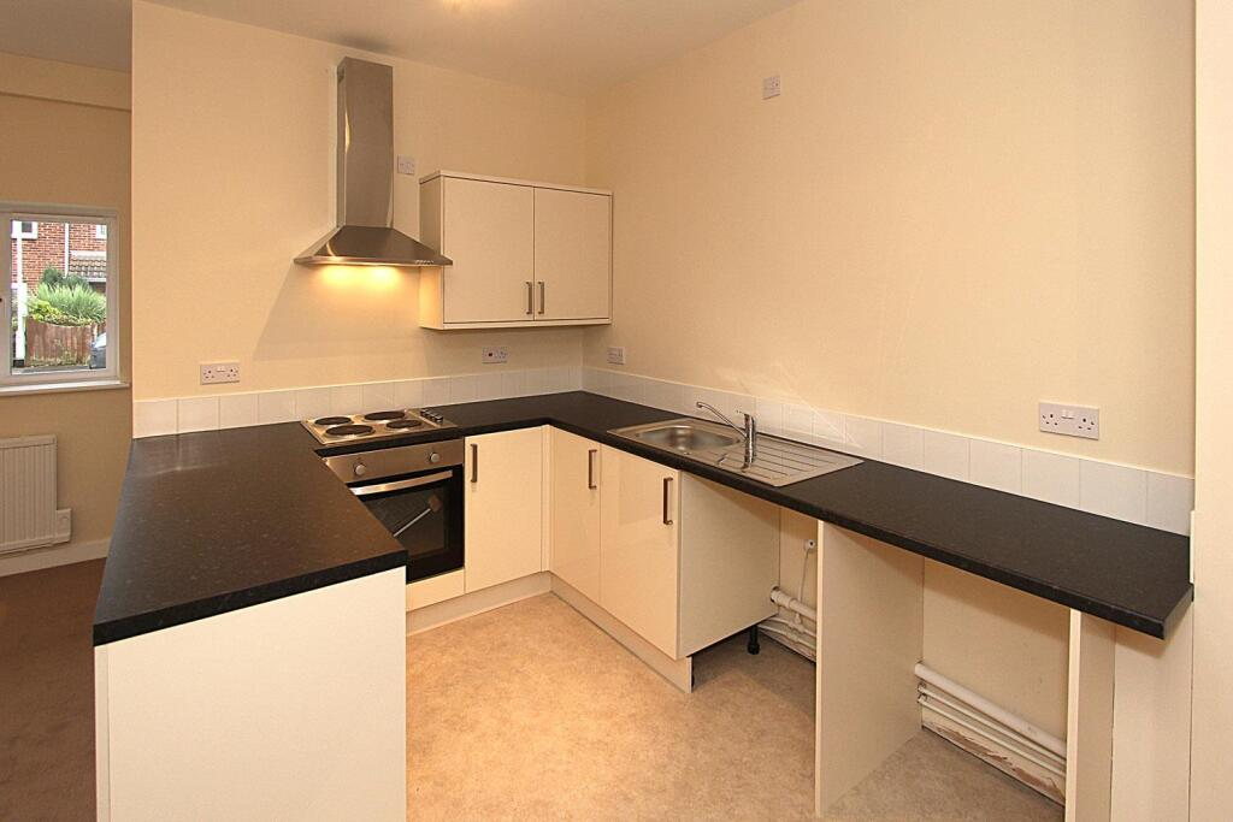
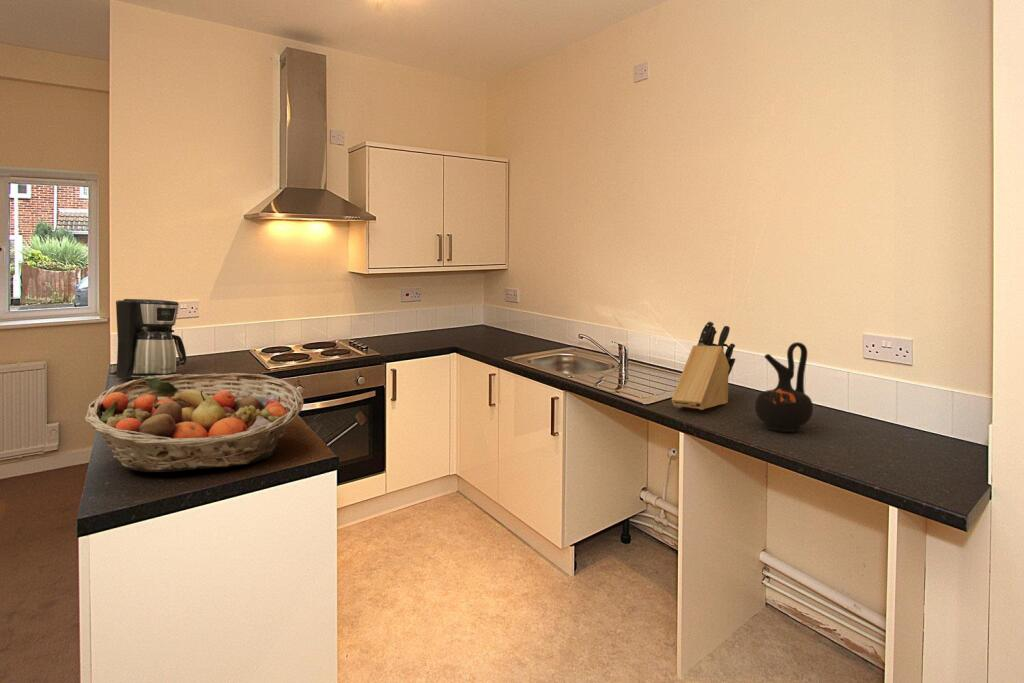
+ coffee maker [108,298,187,380]
+ knife block [671,321,736,411]
+ ceramic jug [754,341,814,433]
+ fruit basket [84,372,305,473]
